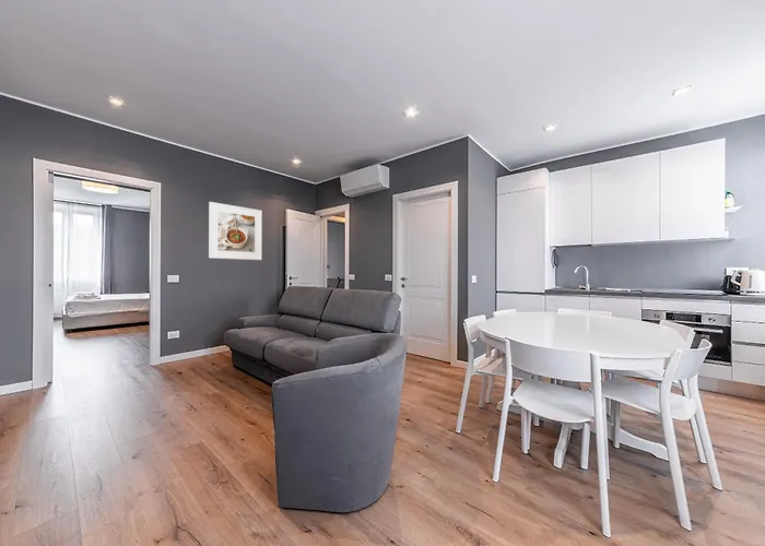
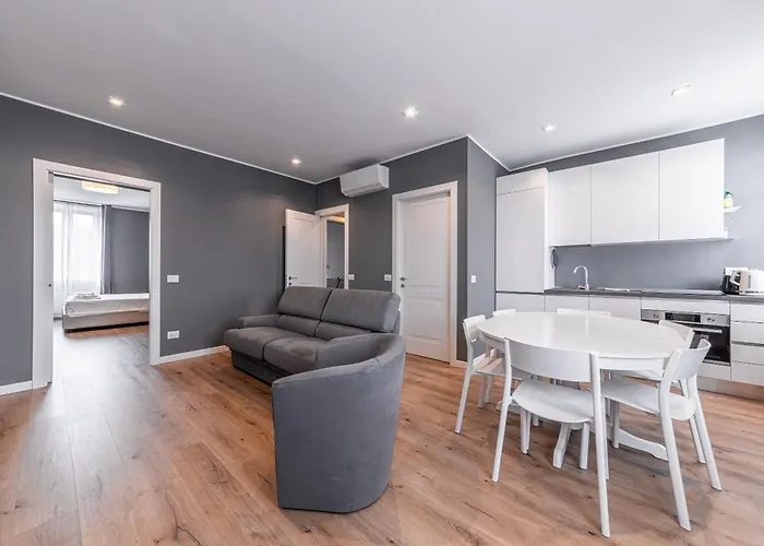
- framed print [208,201,263,261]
